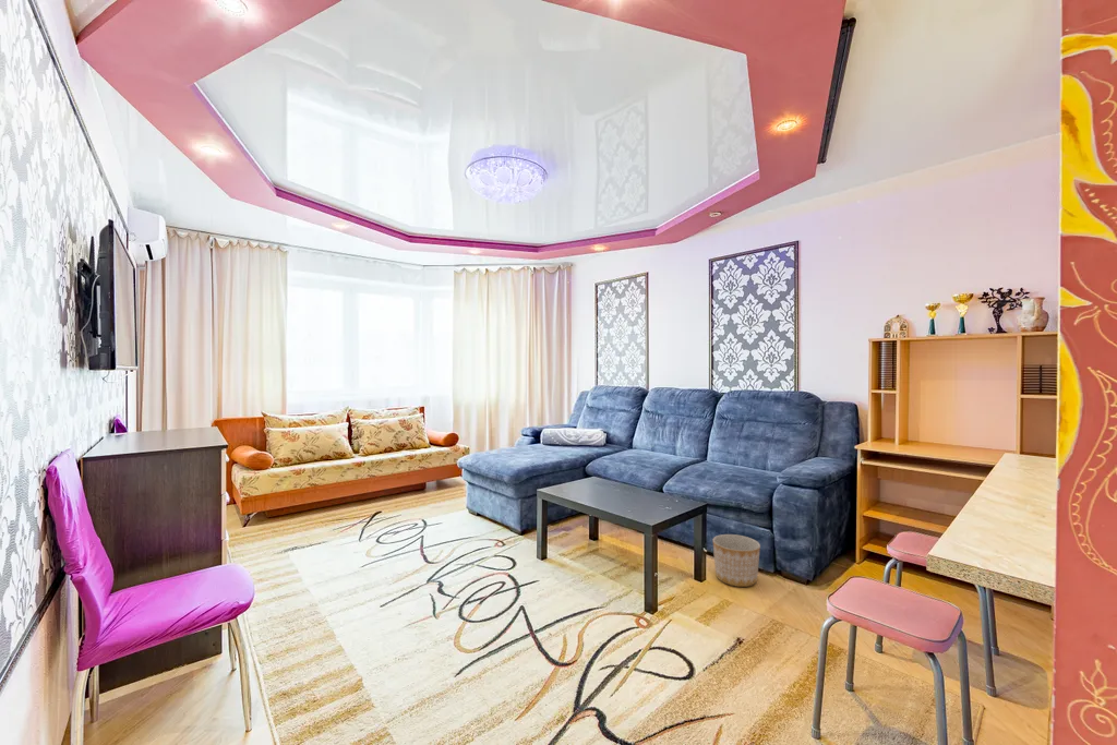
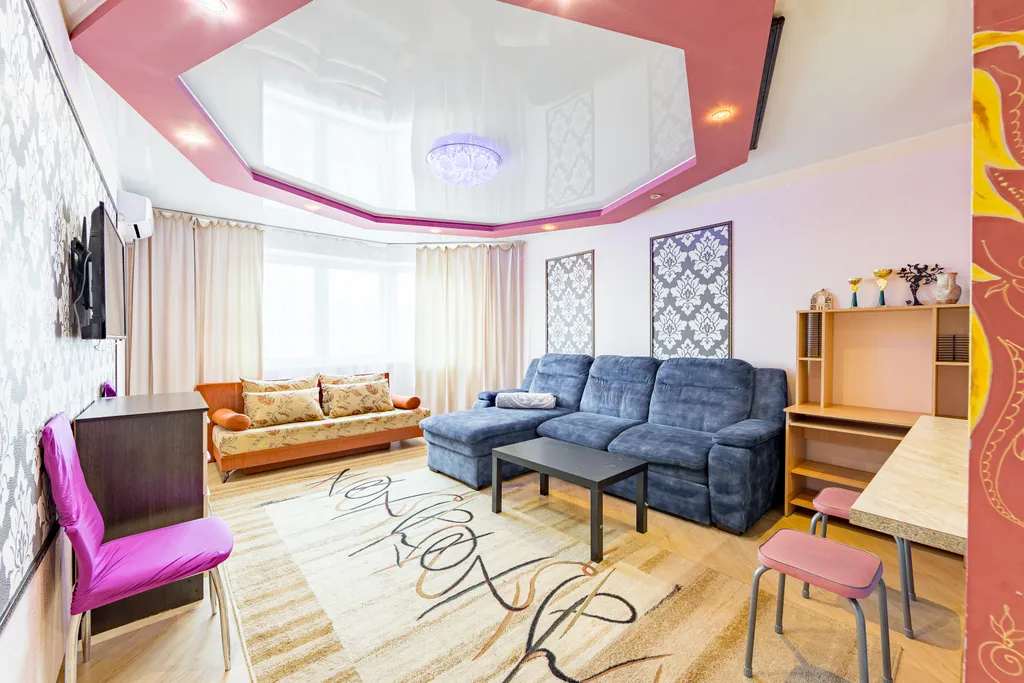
- planter [711,533,761,588]
